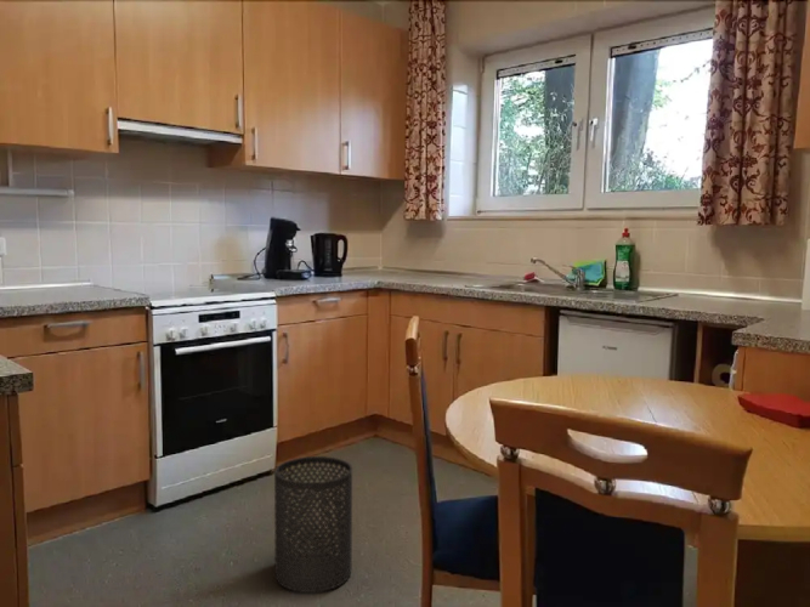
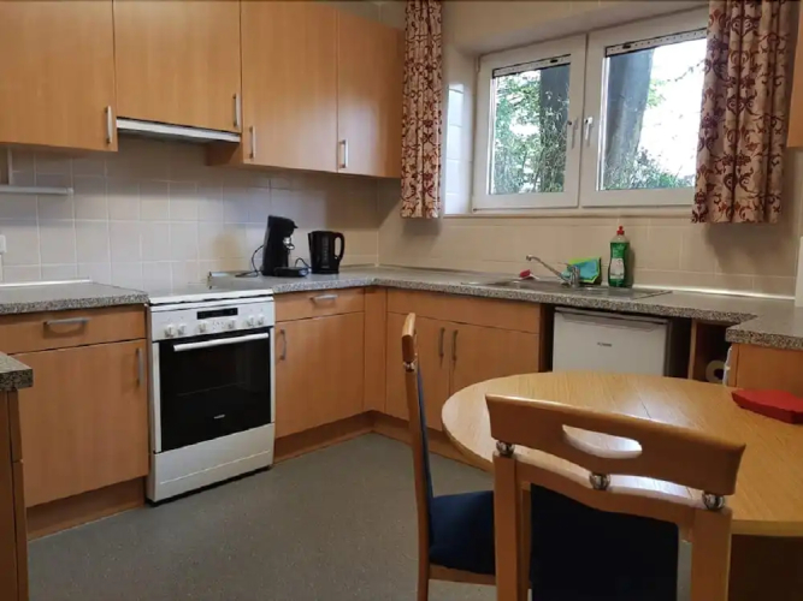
- trash can [273,455,353,594]
